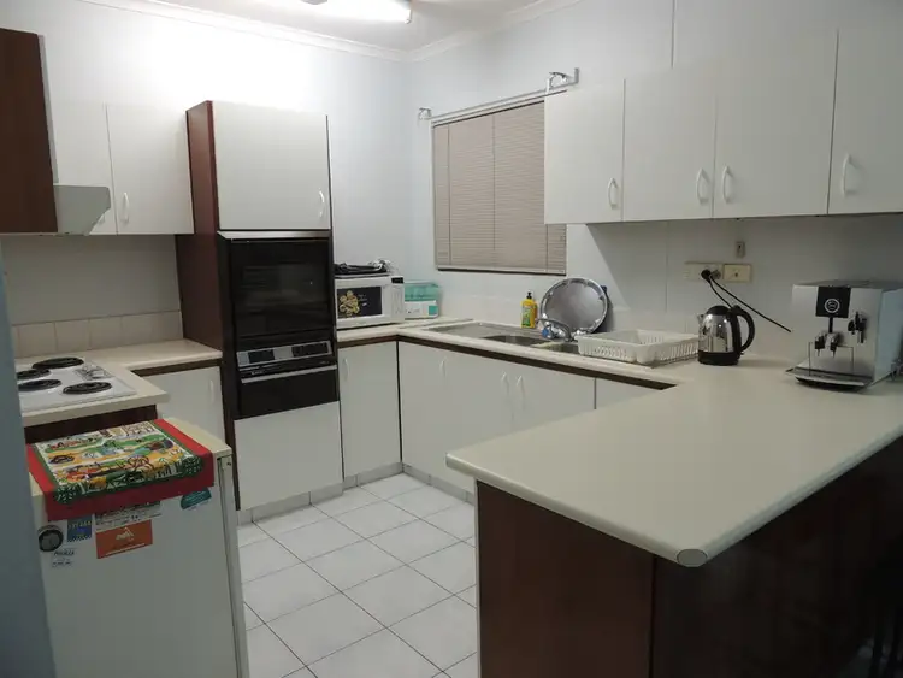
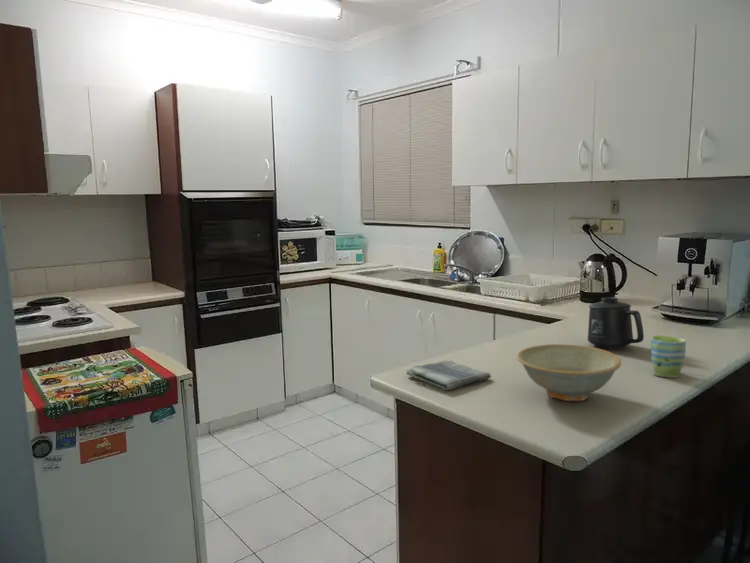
+ dish [516,343,622,402]
+ mug [650,334,687,379]
+ dish towel [405,359,492,391]
+ mug [587,296,645,349]
